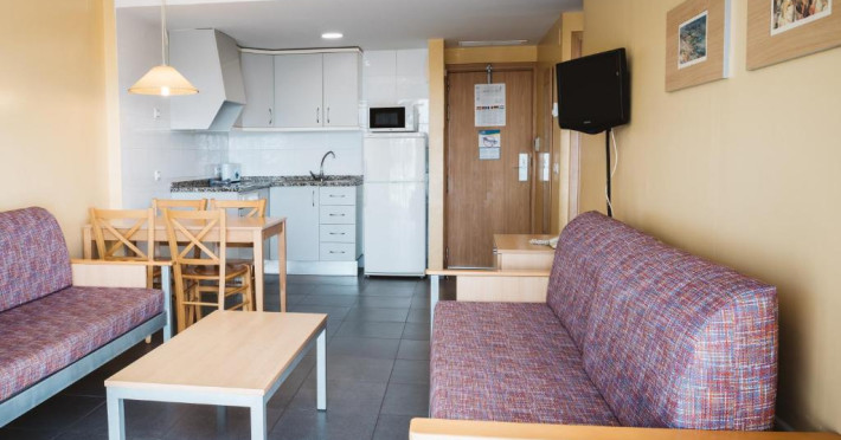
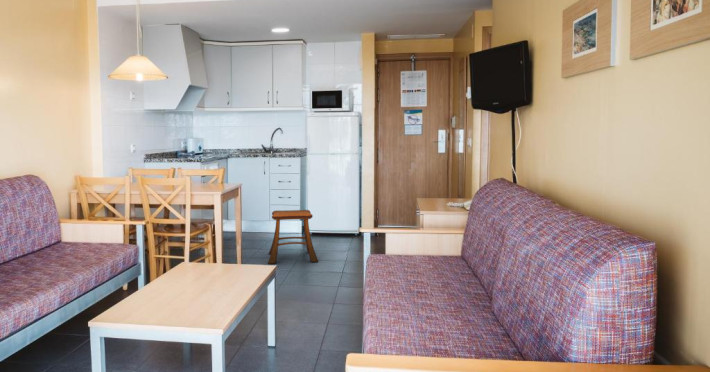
+ stool [267,209,319,265]
